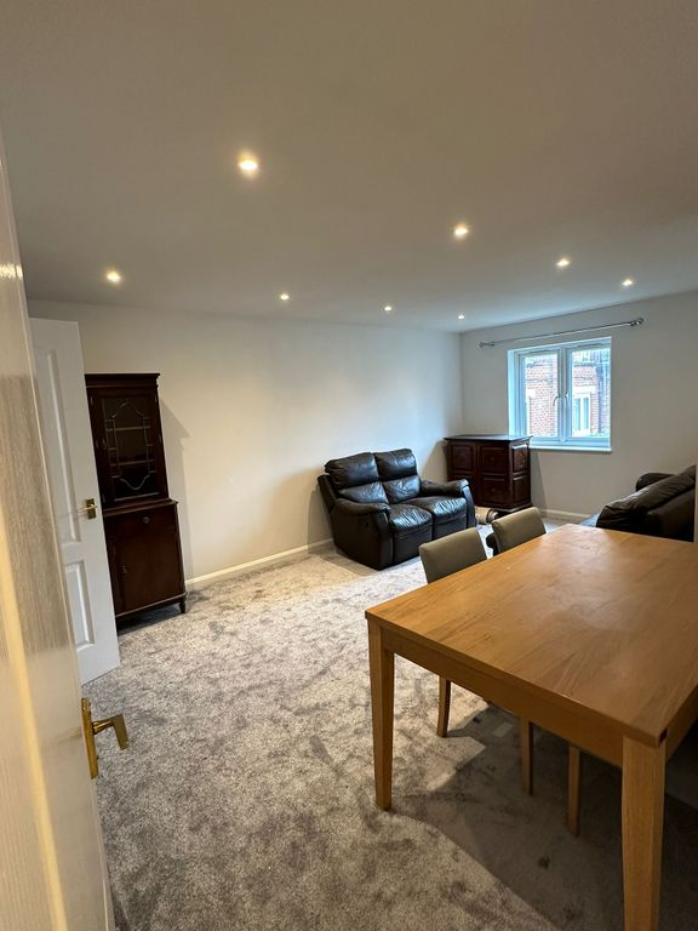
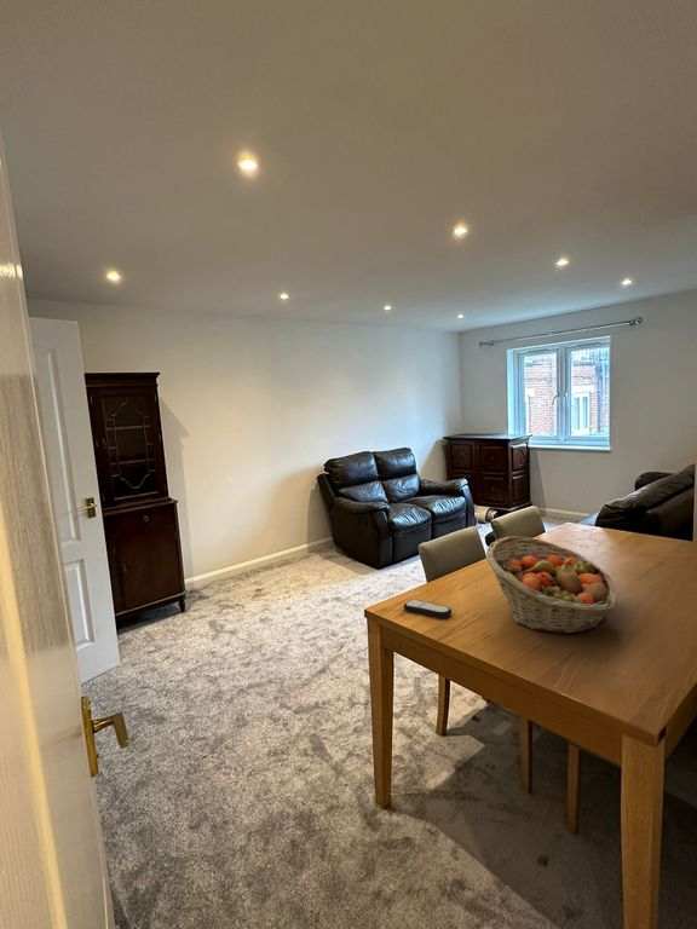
+ fruit basket [485,535,618,635]
+ remote control [402,598,453,619]
